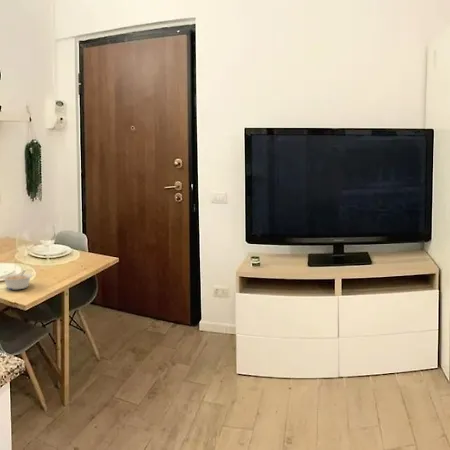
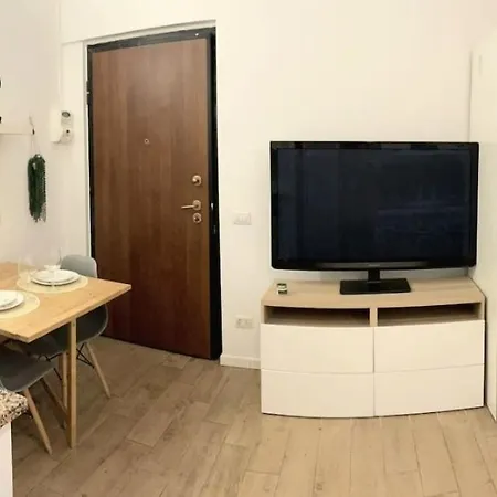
- legume [1,269,33,290]
